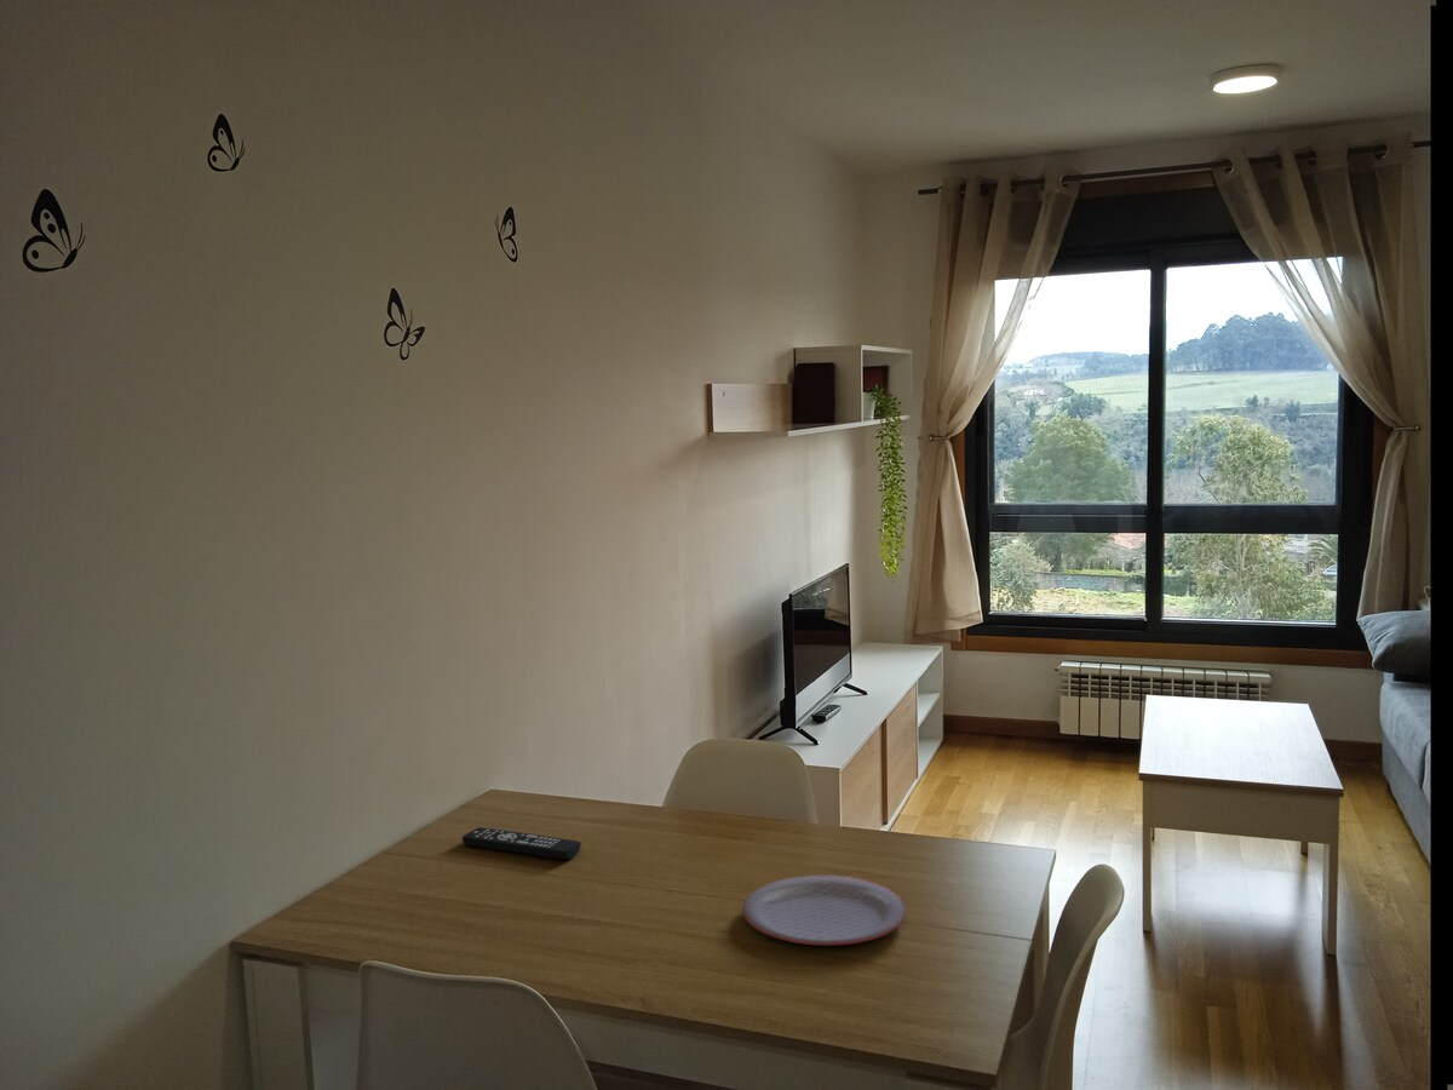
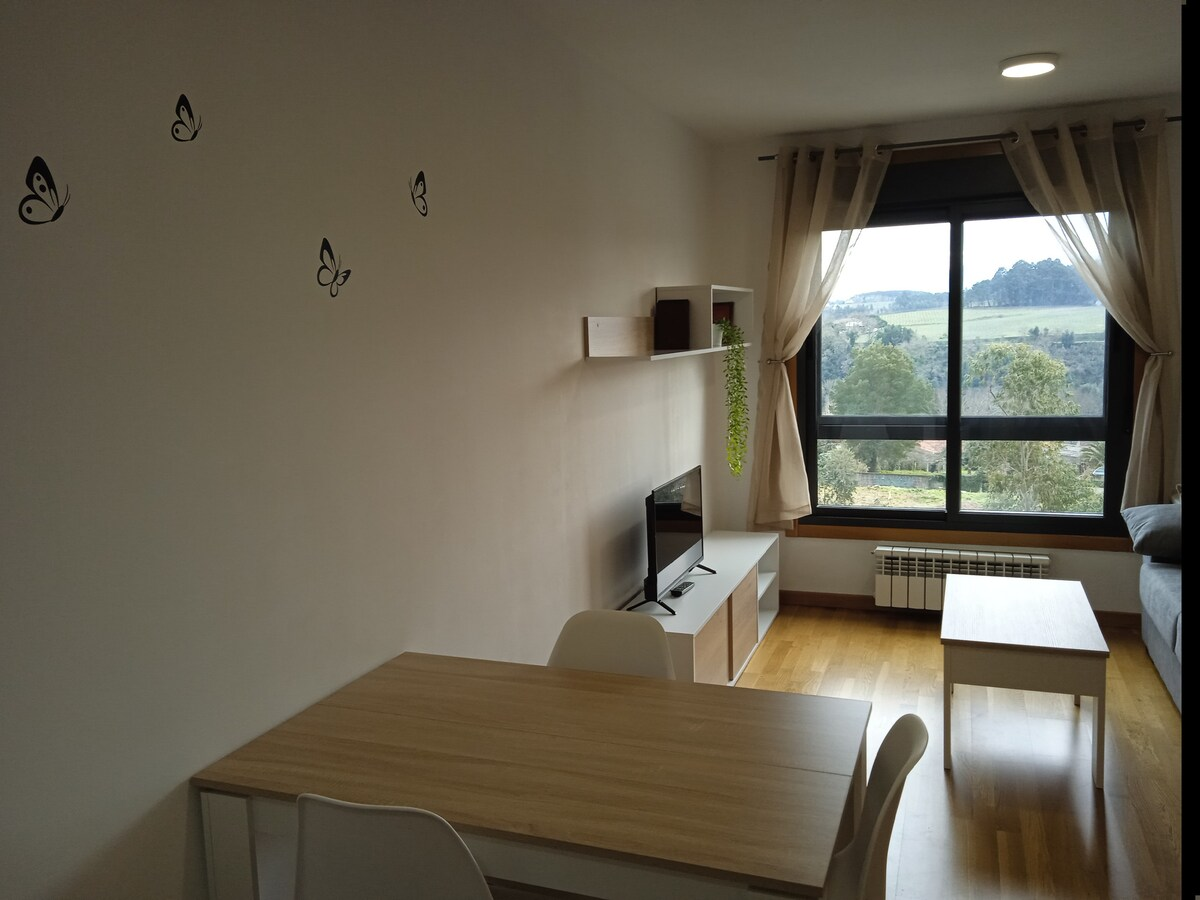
- remote control [461,826,582,860]
- plate [741,873,907,947]
